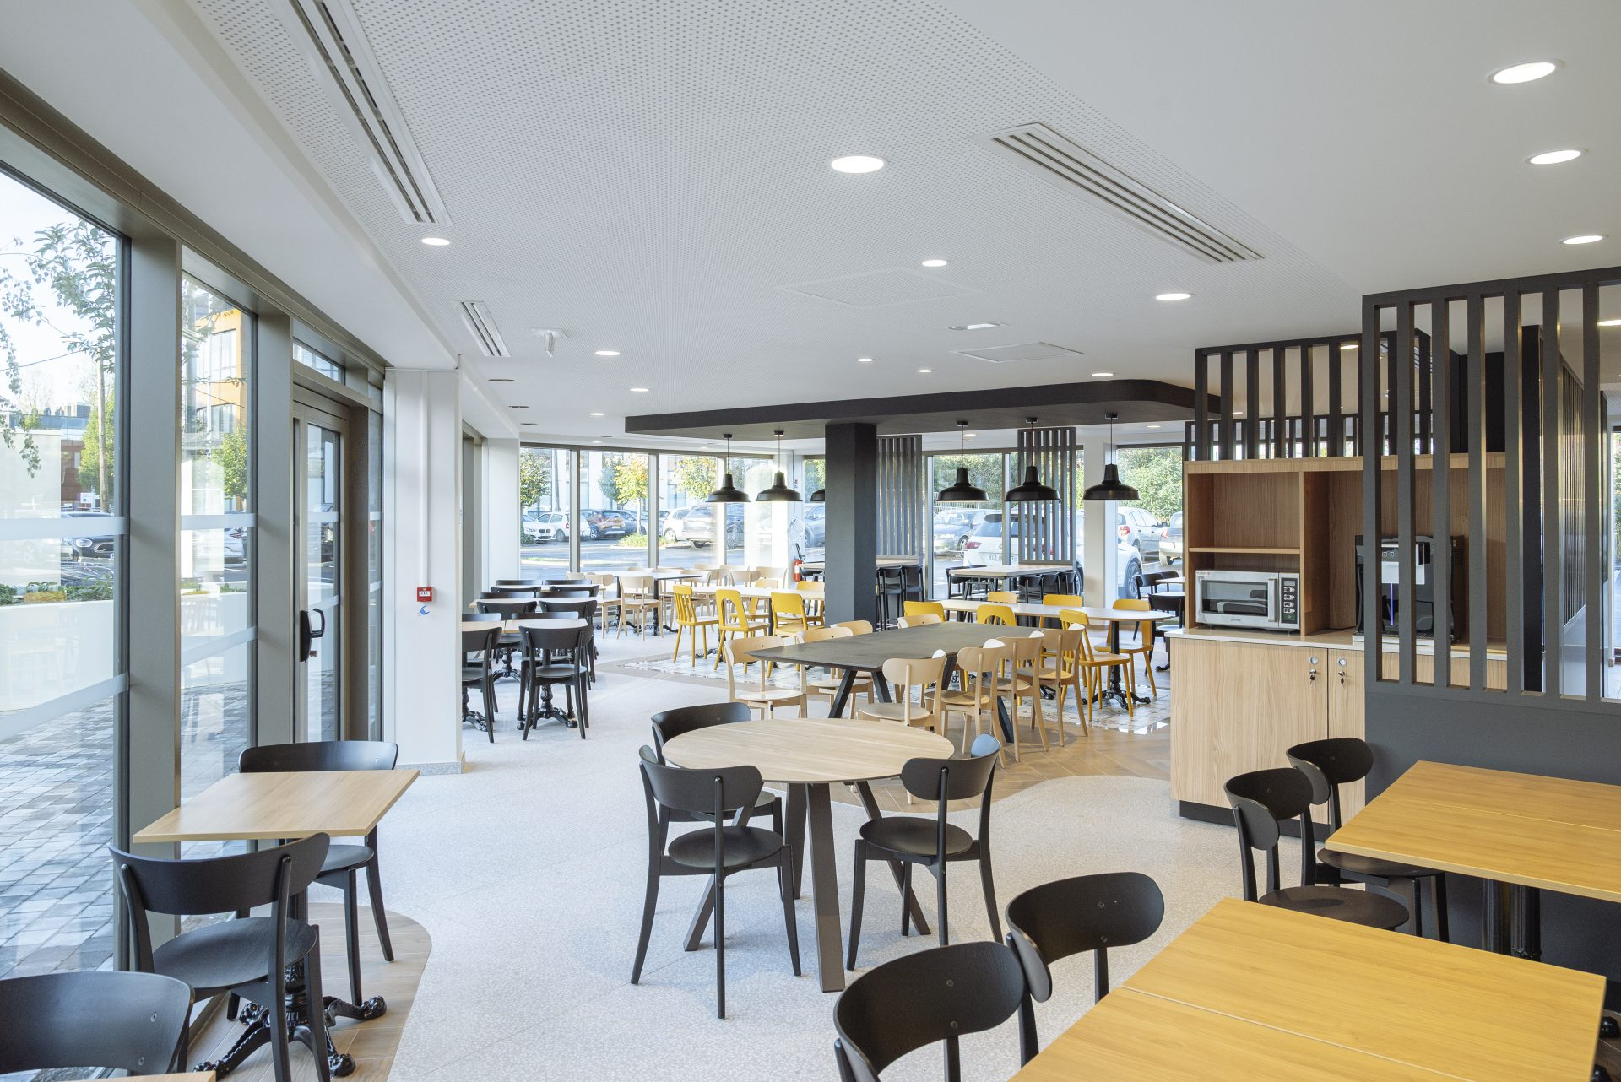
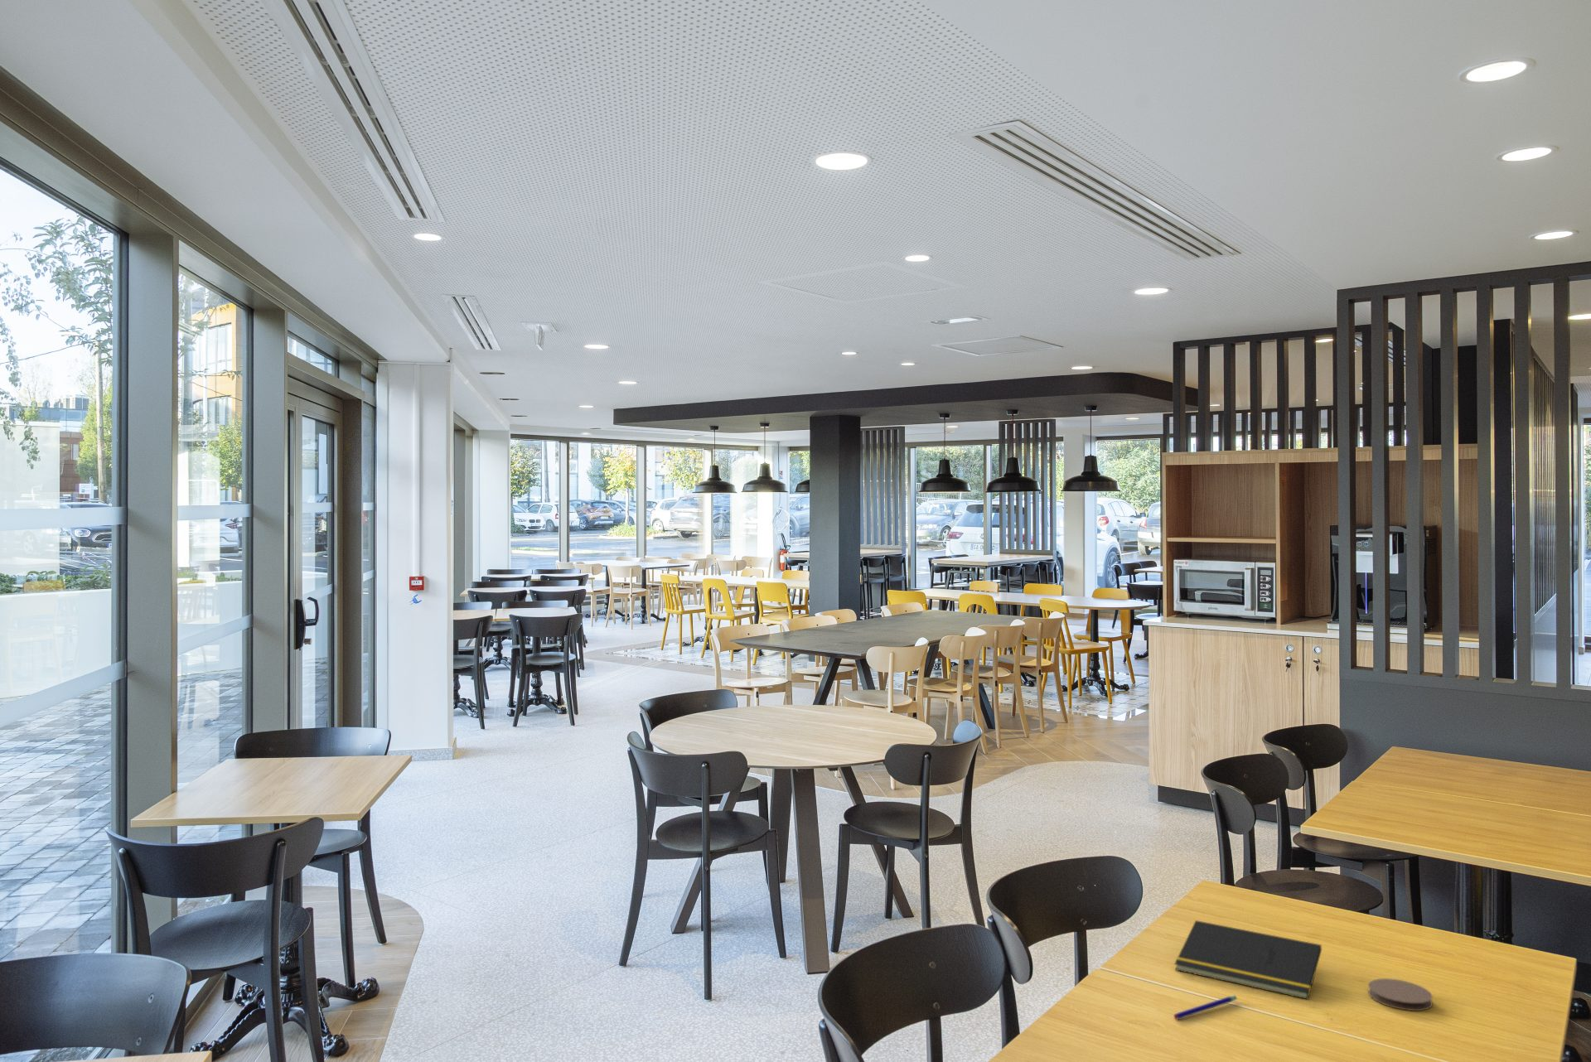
+ coaster [1367,978,1433,1011]
+ notepad [1174,920,1323,1000]
+ pen [1174,994,1238,1021]
